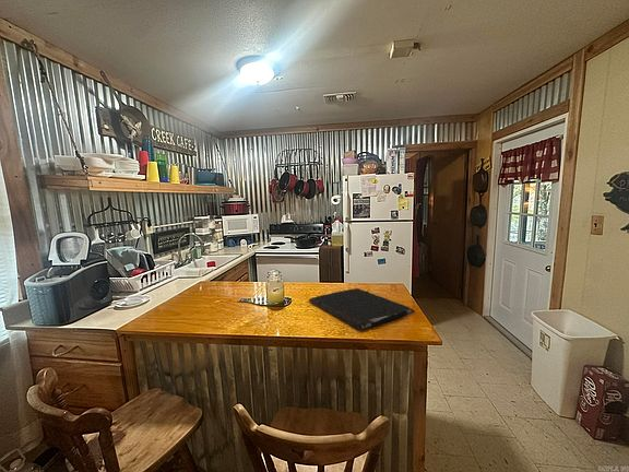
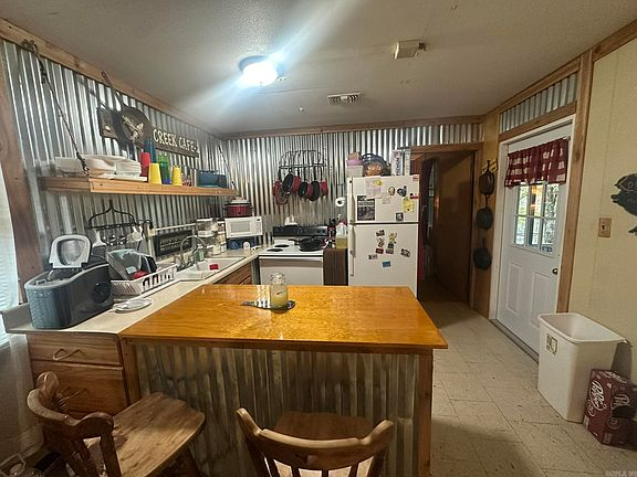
- cutting board [308,287,416,331]
